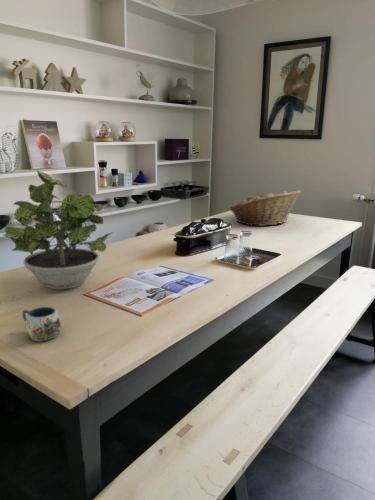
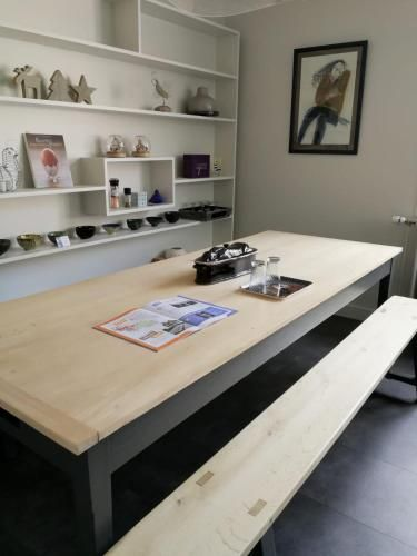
- mug [21,306,62,342]
- fruit basket [228,189,302,227]
- potted plant [3,170,113,290]
